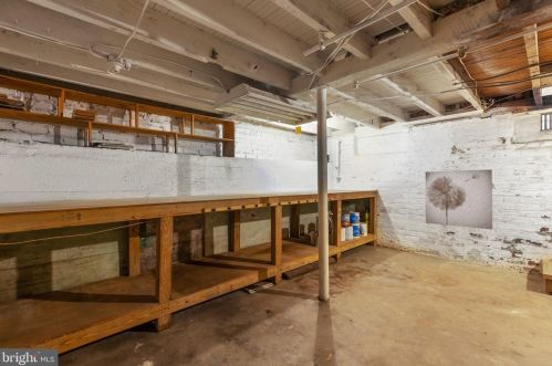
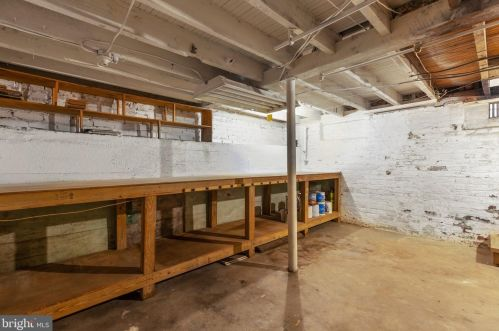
- wall art [425,168,493,230]
